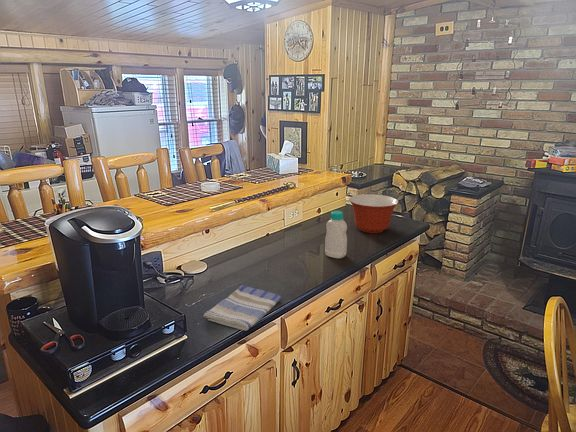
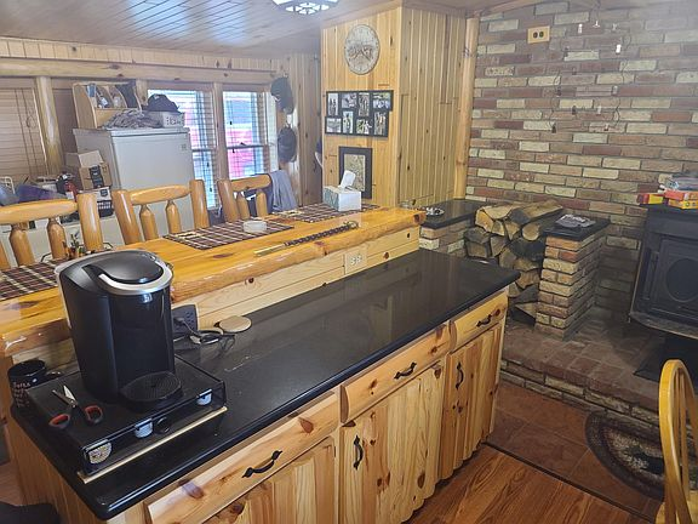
- mixing bowl [348,193,399,234]
- dish towel [202,284,283,332]
- bottle [324,210,348,259]
